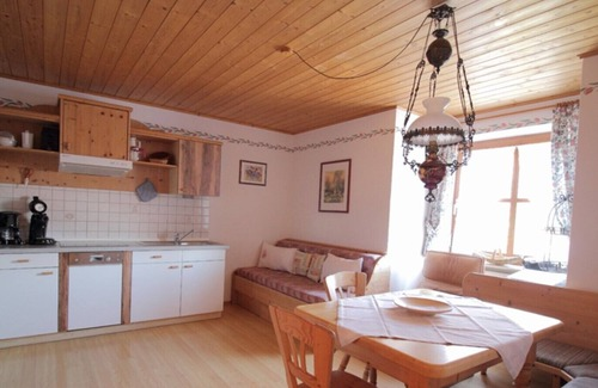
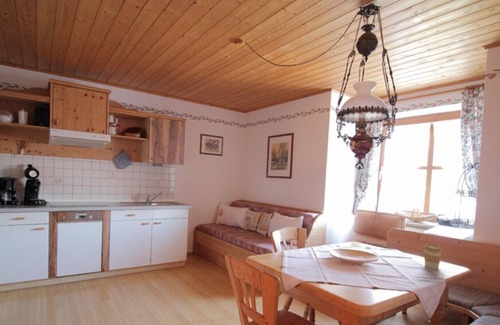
+ coffee cup [423,243,443,270]
